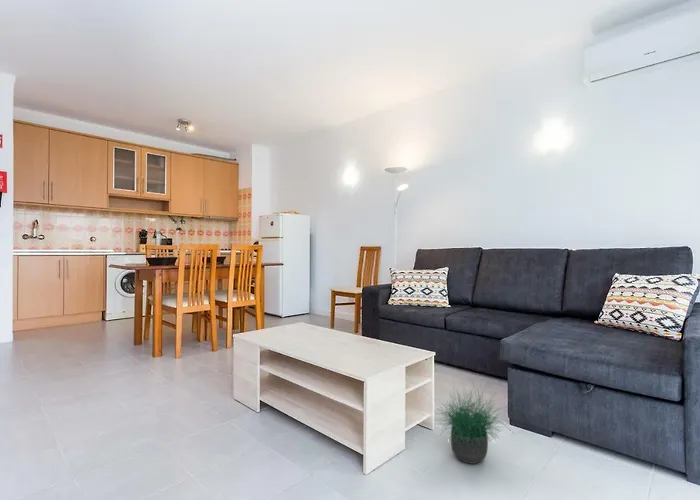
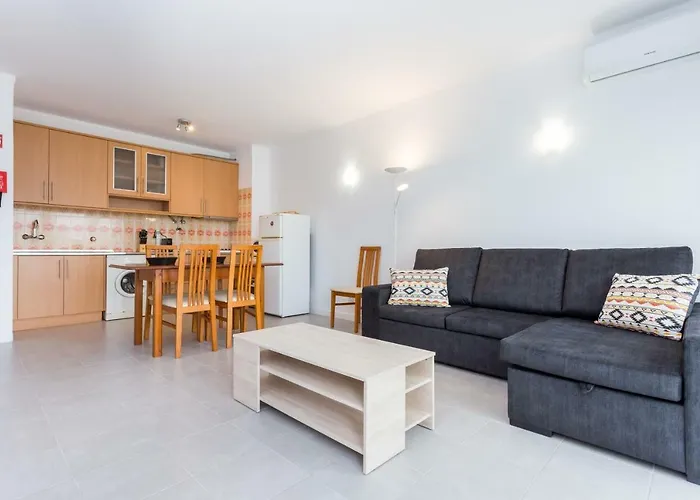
- potted plant [431,377,517,465]
